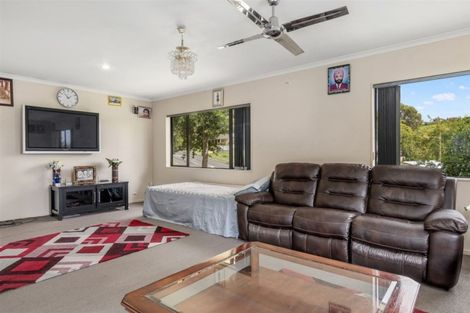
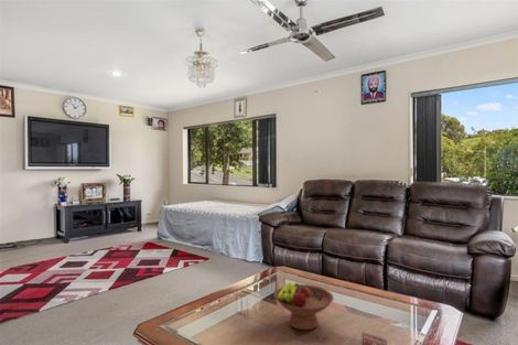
+ fruit bowl [273,281,335,331]
